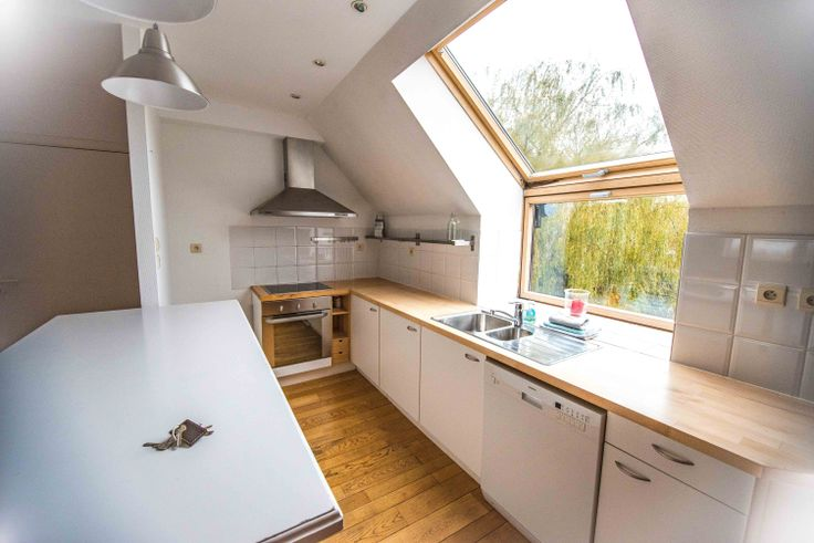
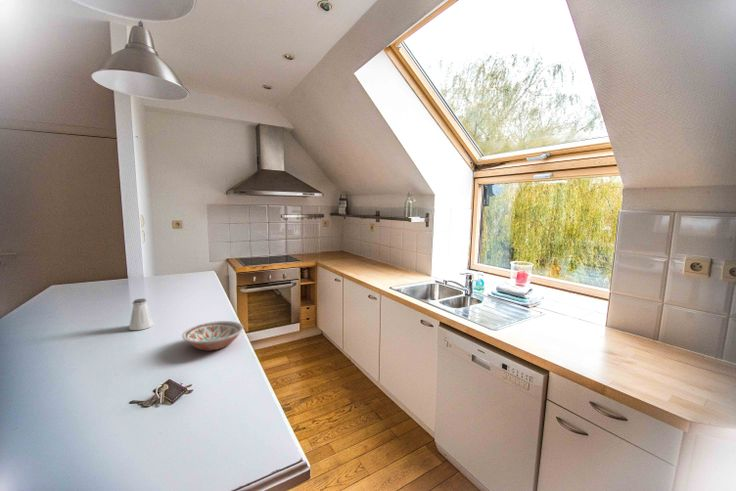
+ bowl [181,320,244,352]
+ saltshaker [128,298,154,331]
